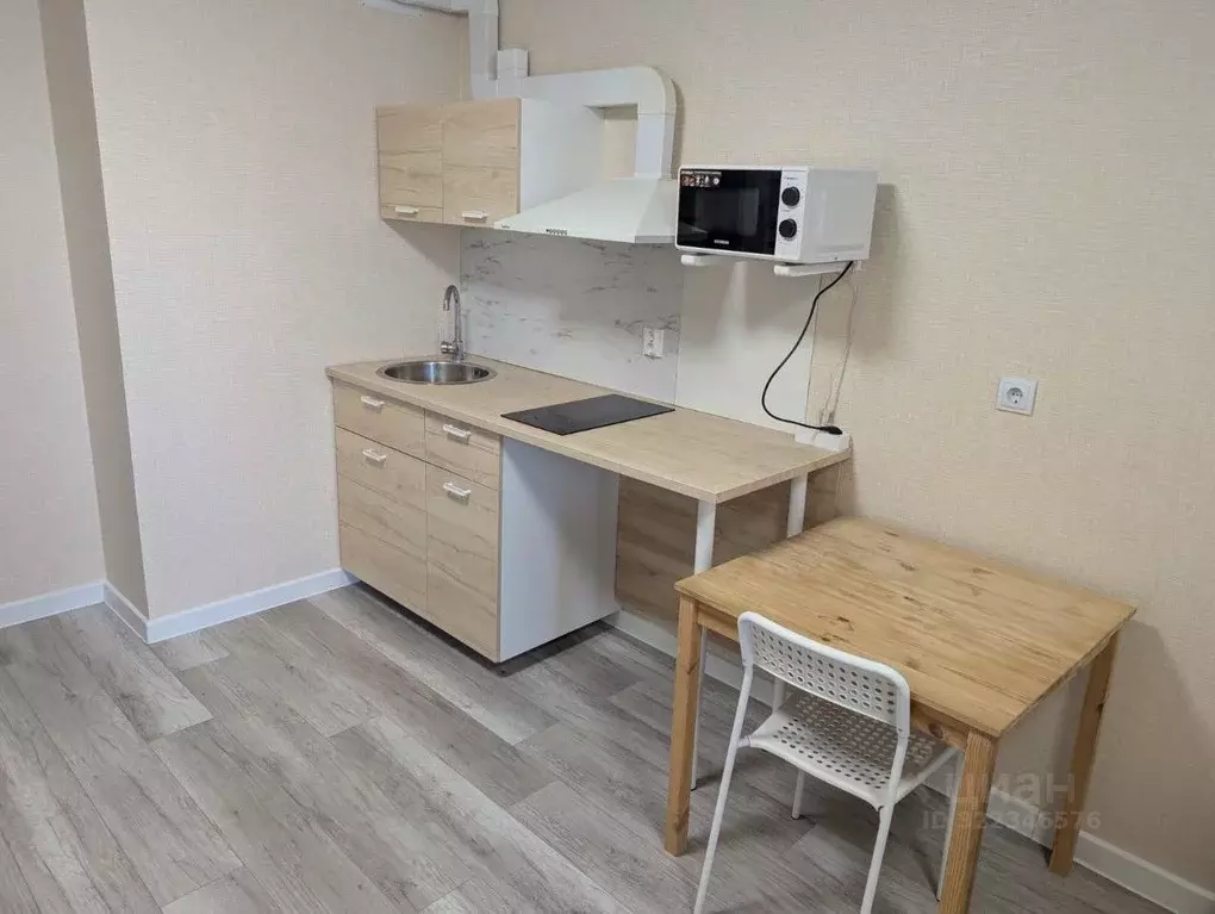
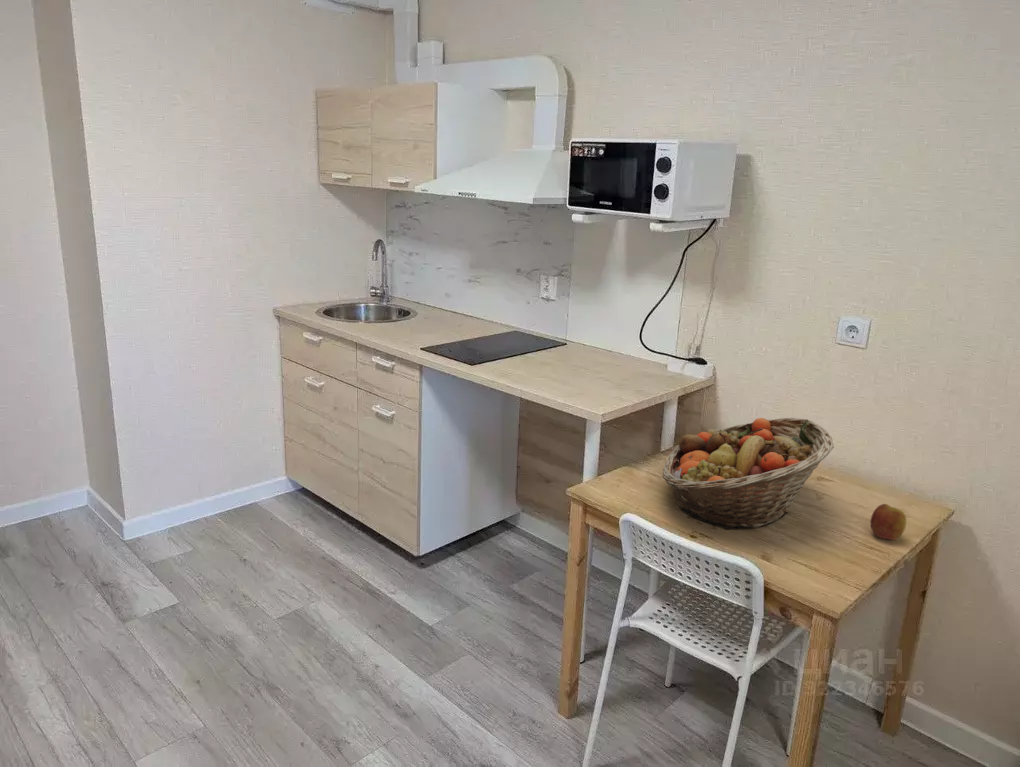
+ apple [869,503,907,541]
+ fruit basket [661,417,835,530]
